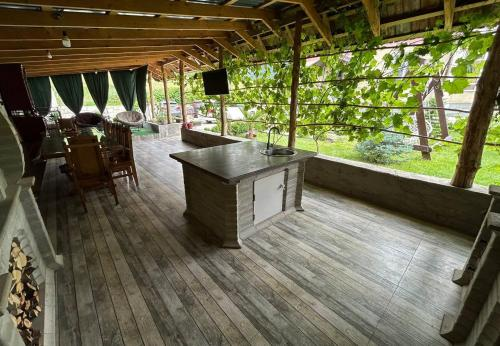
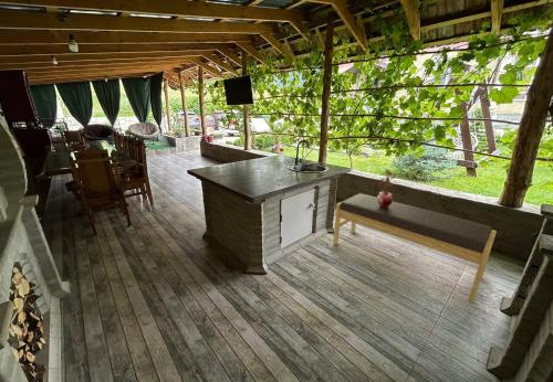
+ potted plant [376,169,400,208]
+ bench [332,192,498,304]
